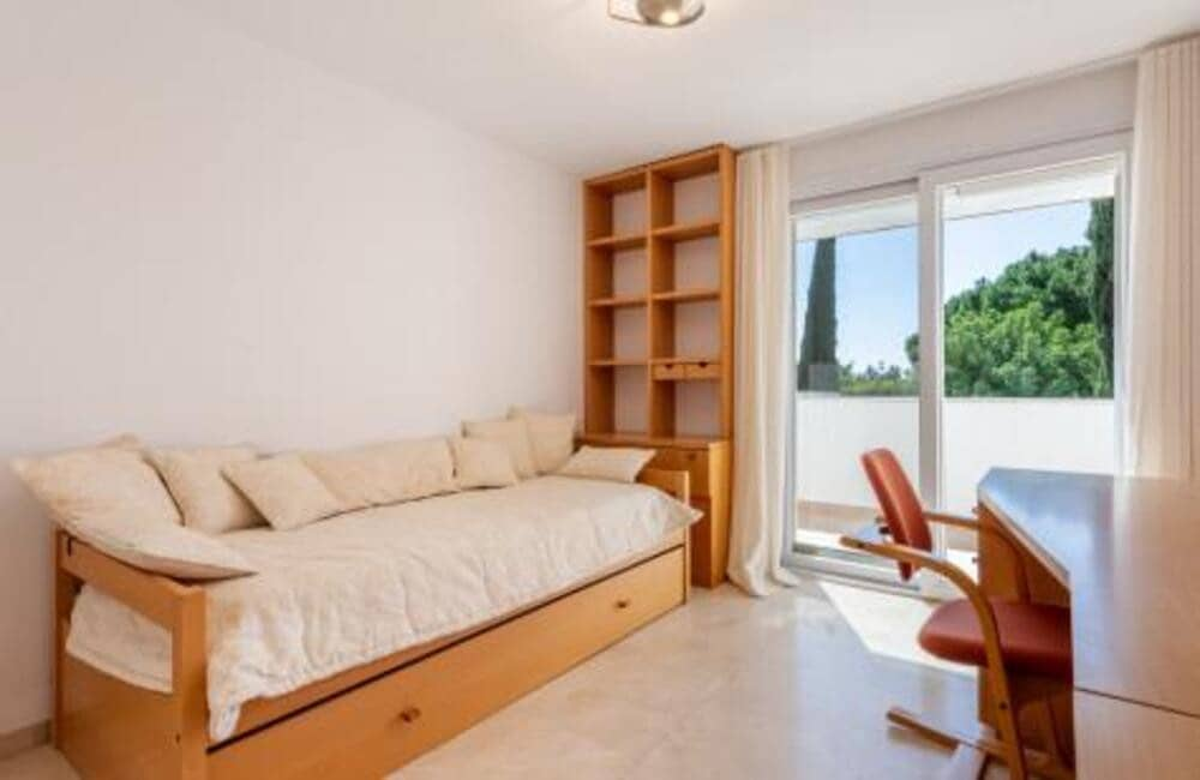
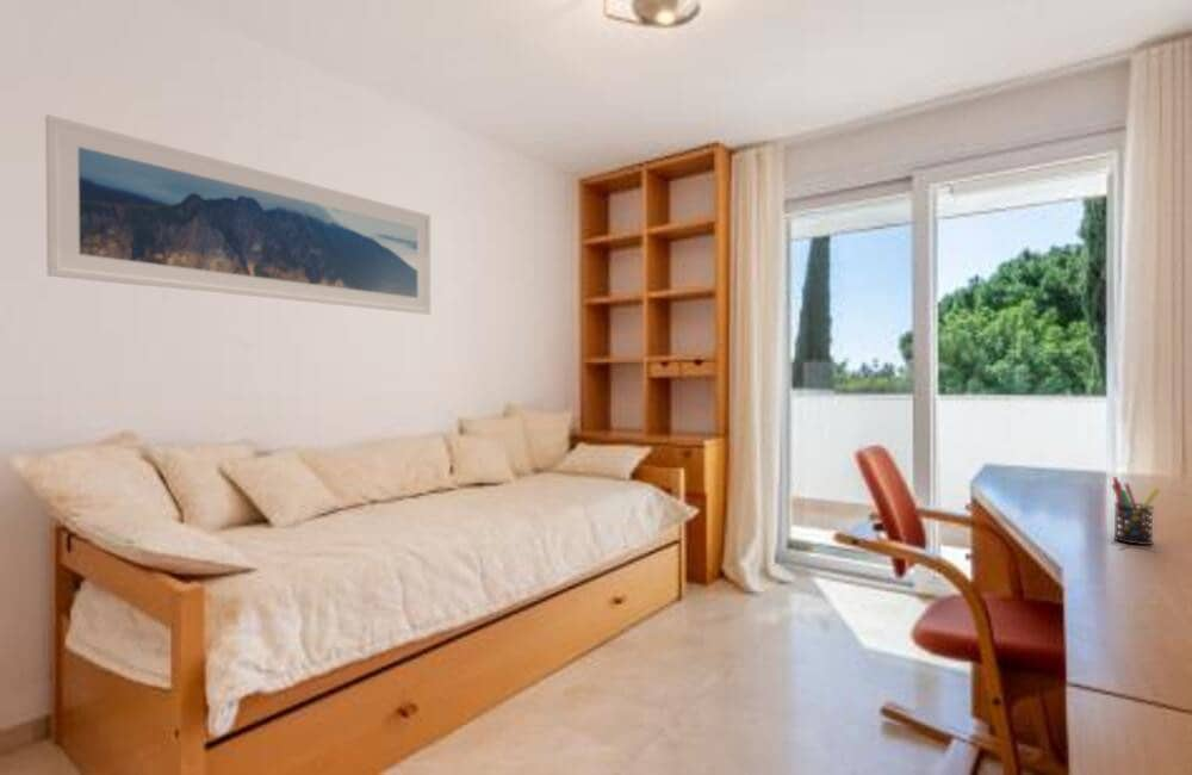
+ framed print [44,113,432,316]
+ pen holder [1110,476,1161,546]
